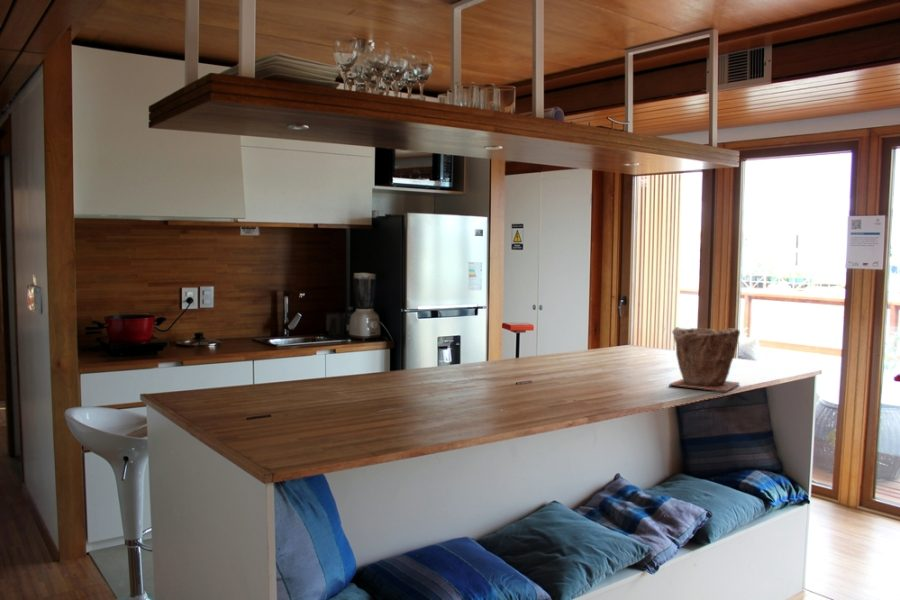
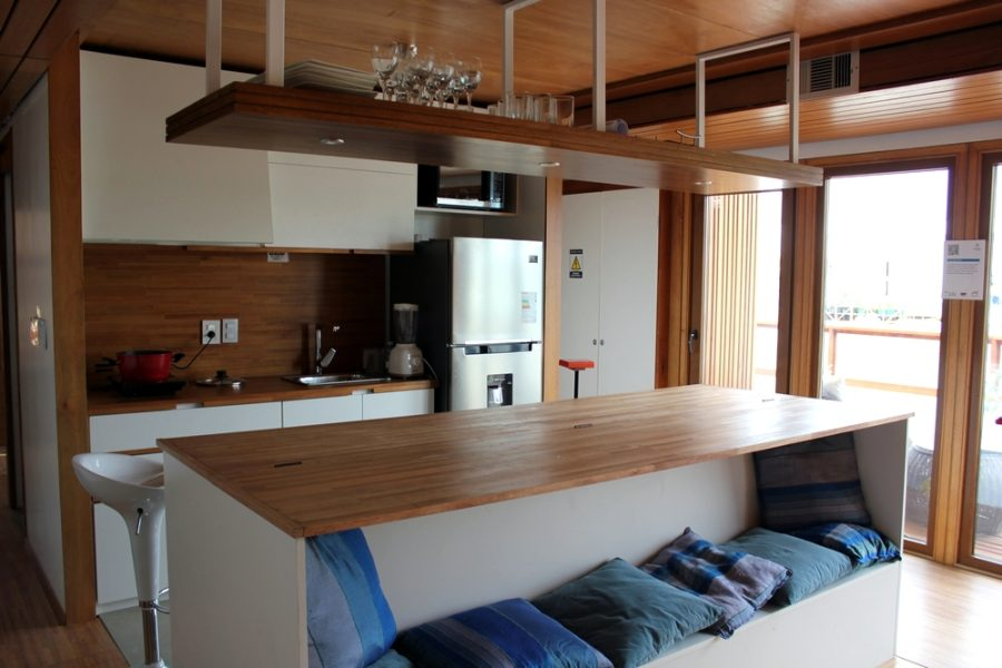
- plant pot [668,326,741,392]
